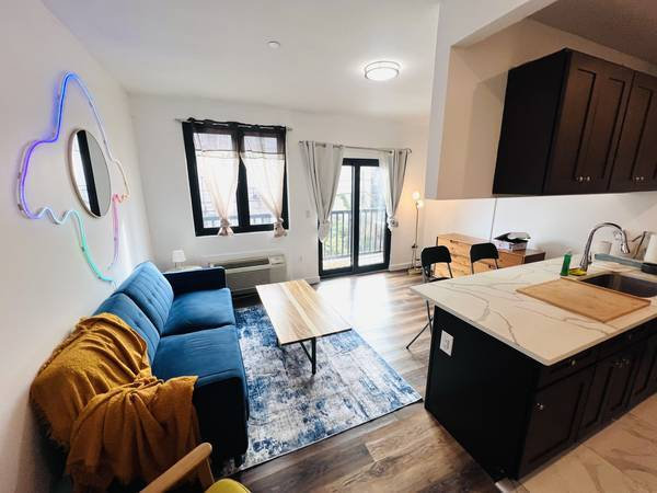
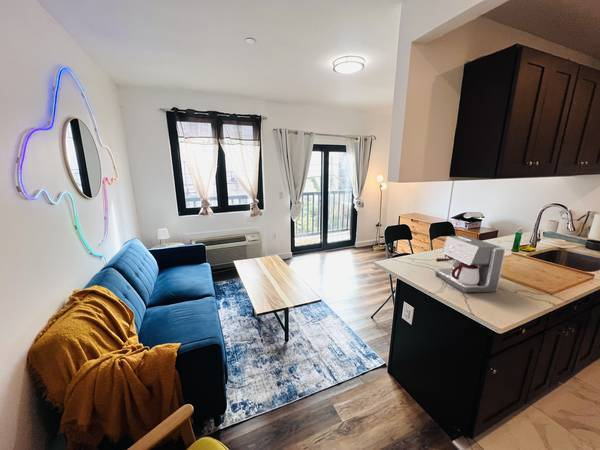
+ coffee maker [434,235,506,293]
